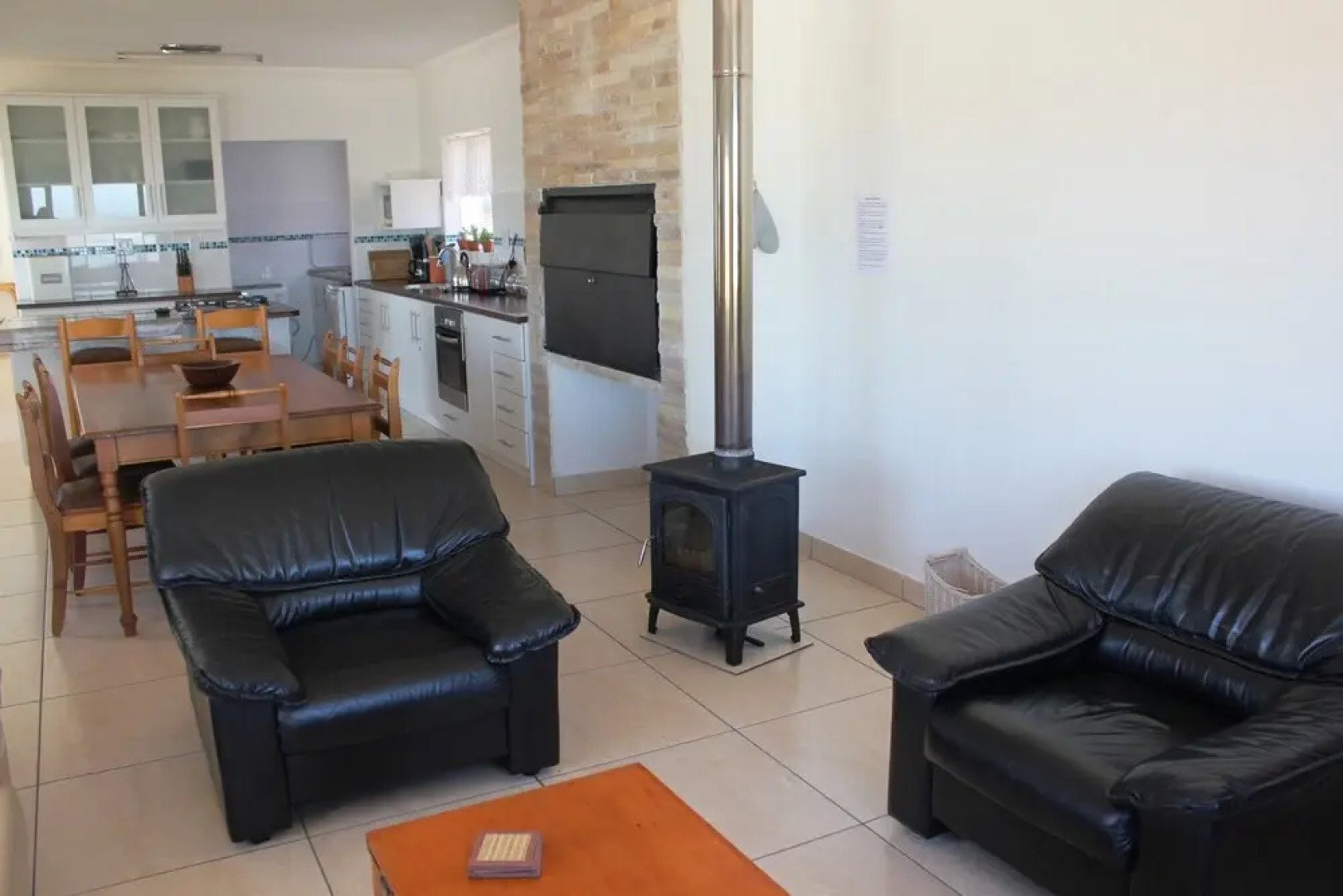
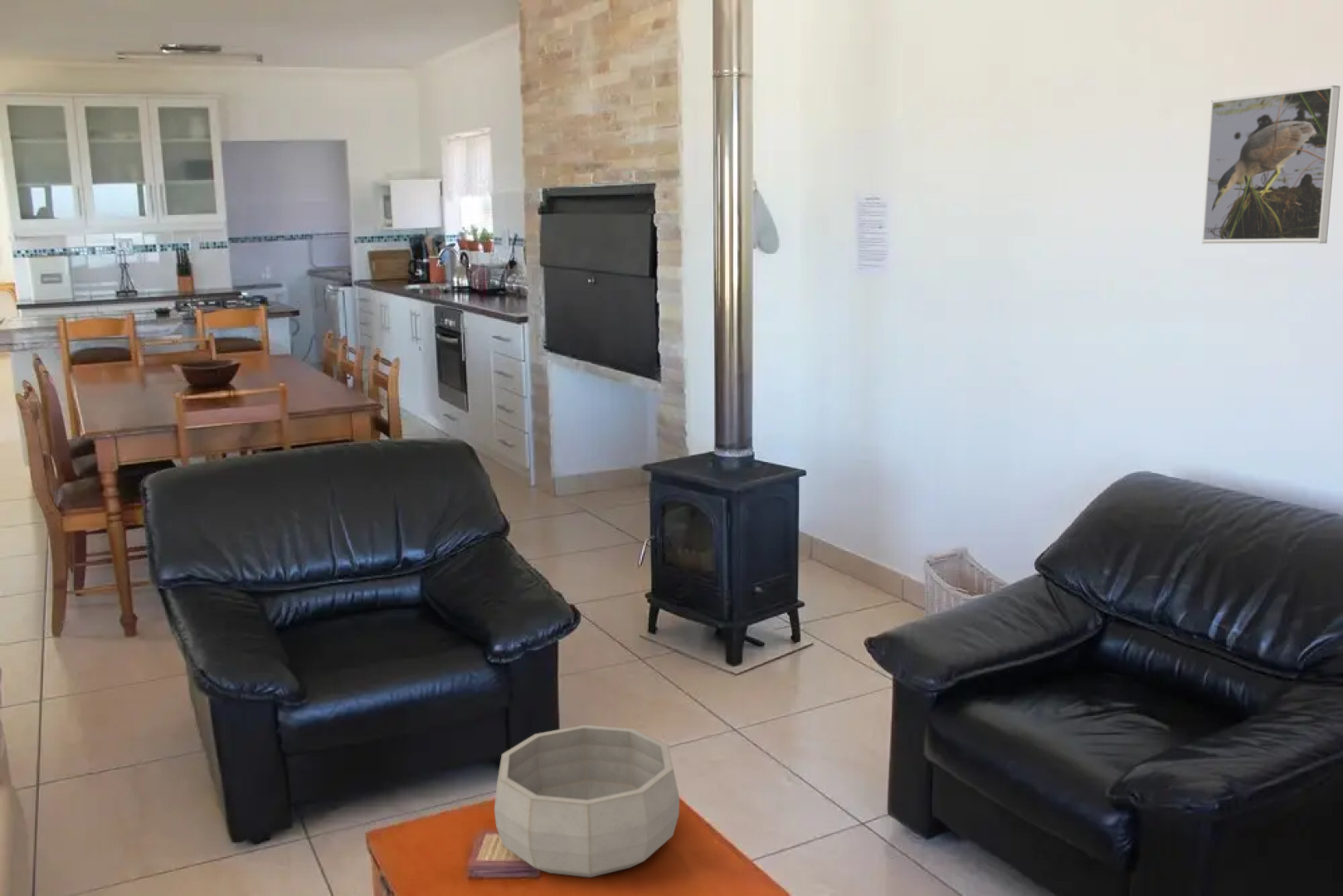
+ decorative bowl [494,724,680,879]
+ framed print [1201,85,1341,245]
